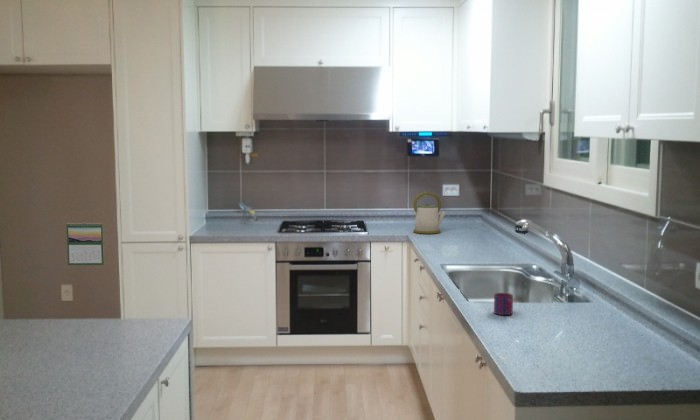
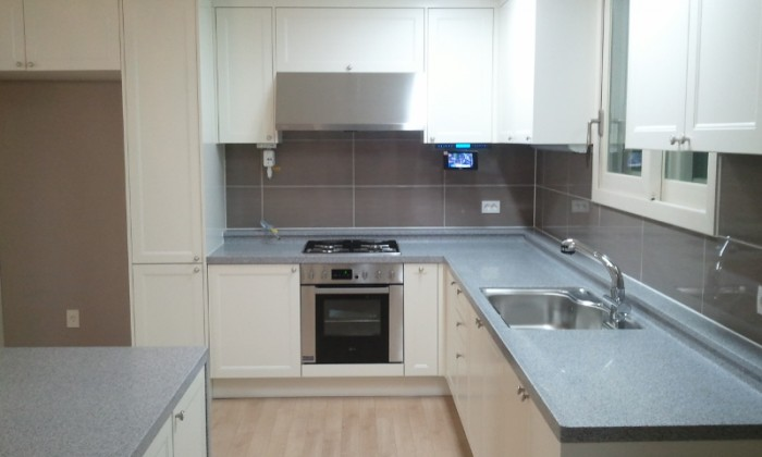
- mug [493,292,514,316]
- kettle [412,191,447,235]
- calendar [66,221,105,266]
